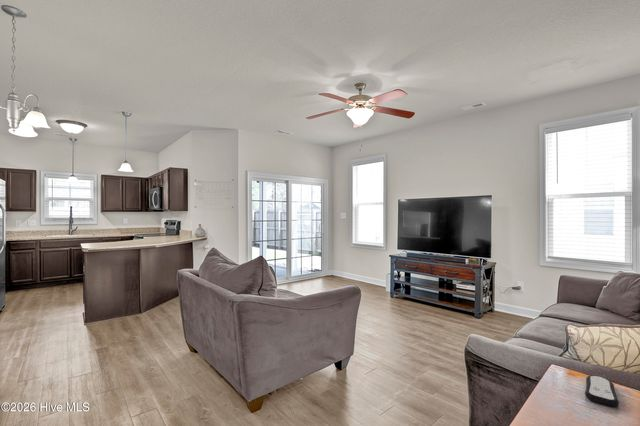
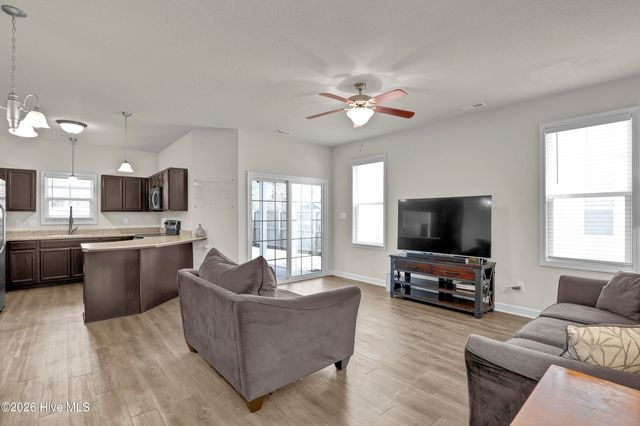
- remote control [584,374,620,408]
